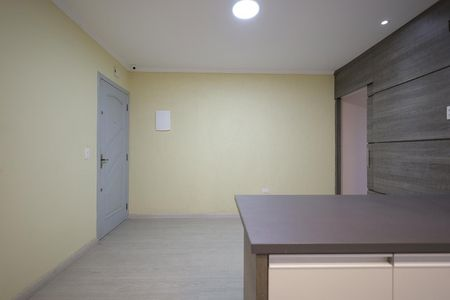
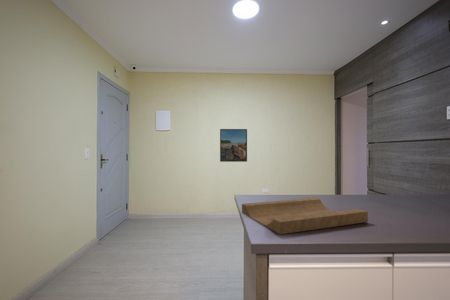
+ cutting board [241,197,369,235]
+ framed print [219,128,248,163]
